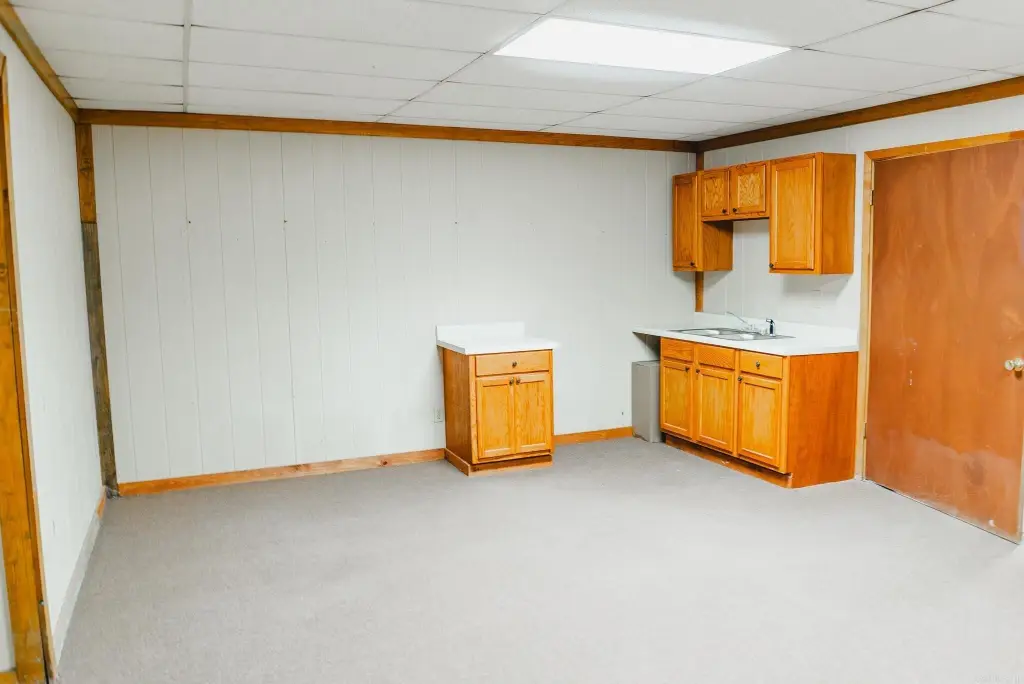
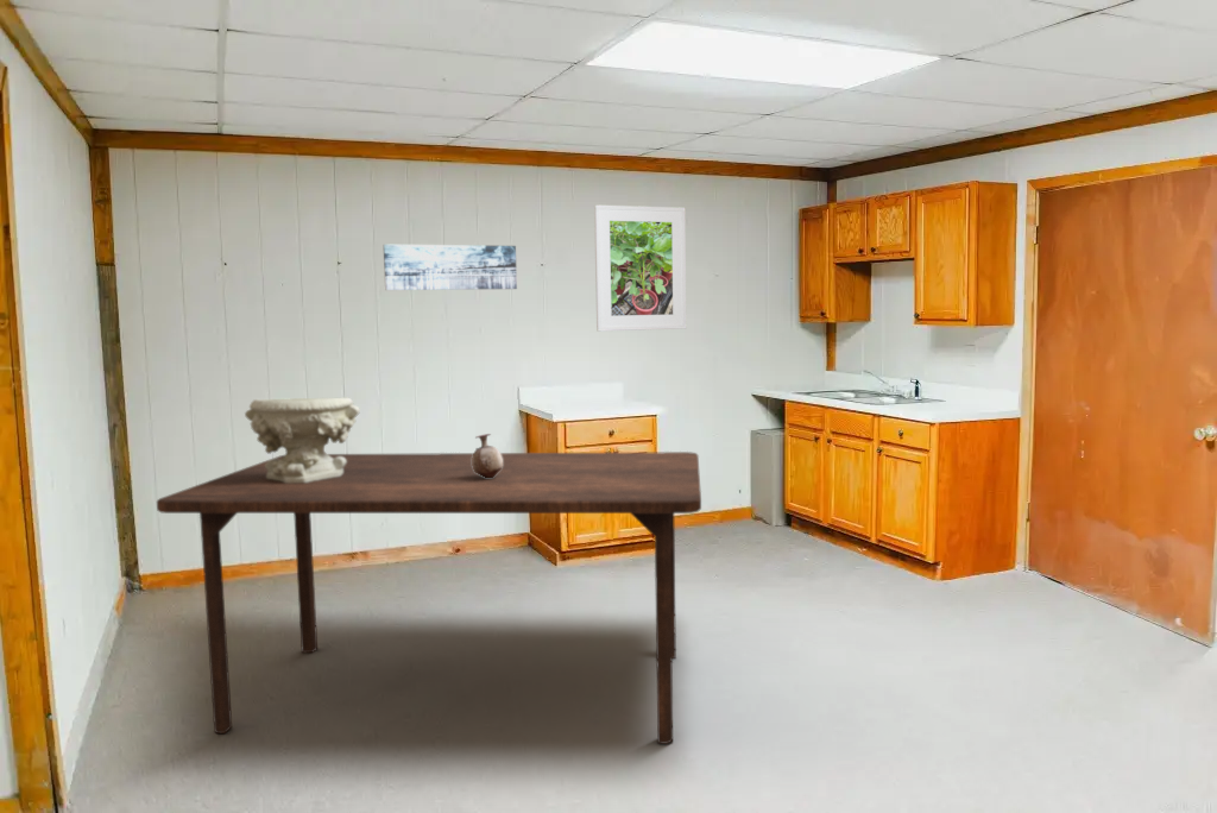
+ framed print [593,203,687,333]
+ dining table [156,450,702,745]
+ decorative bowl [244,396,361,484]
+ vase [472,433,503,478]
+ wall art [382,244,518,291]
